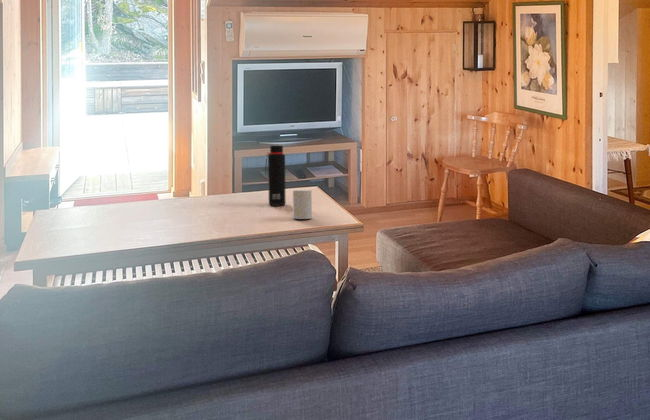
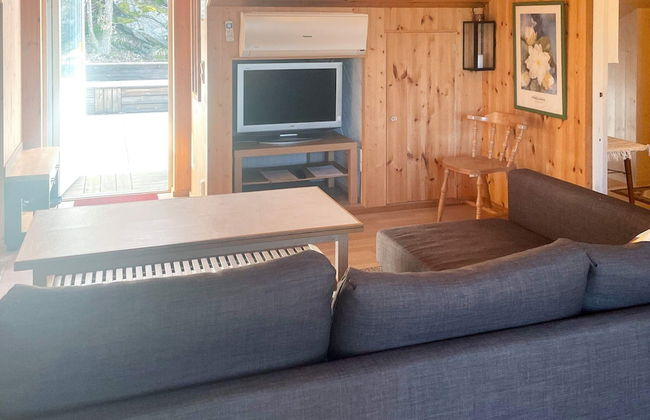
- cup [292,189,313,220]
- water bottle [264,144,287,206]
